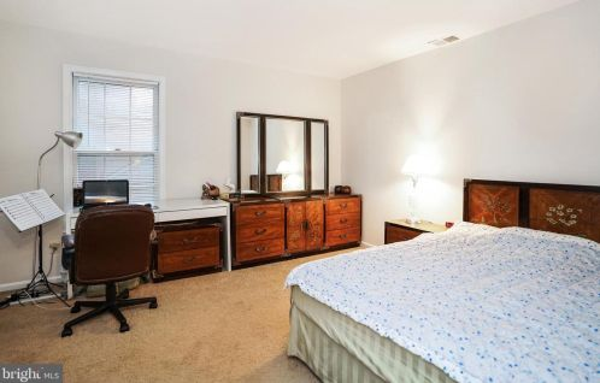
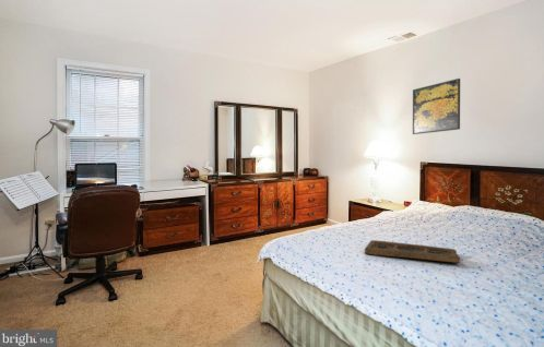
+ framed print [412,77,461,135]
+ decorative tray [364,239,461,264]
